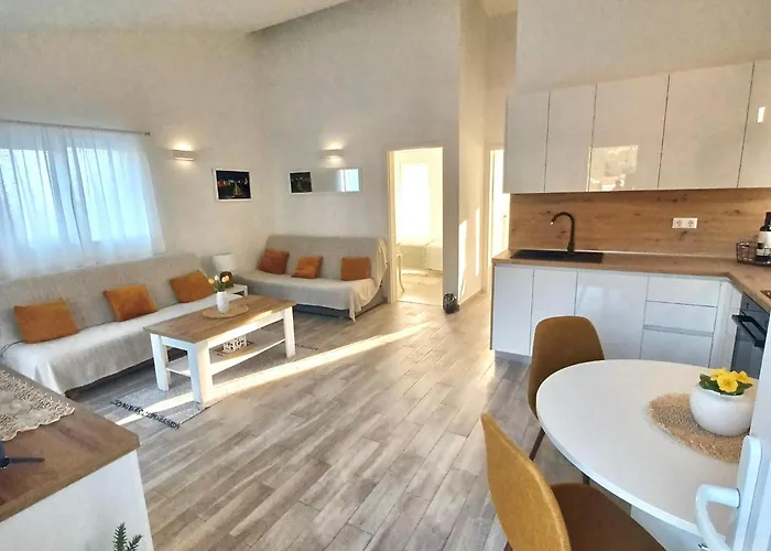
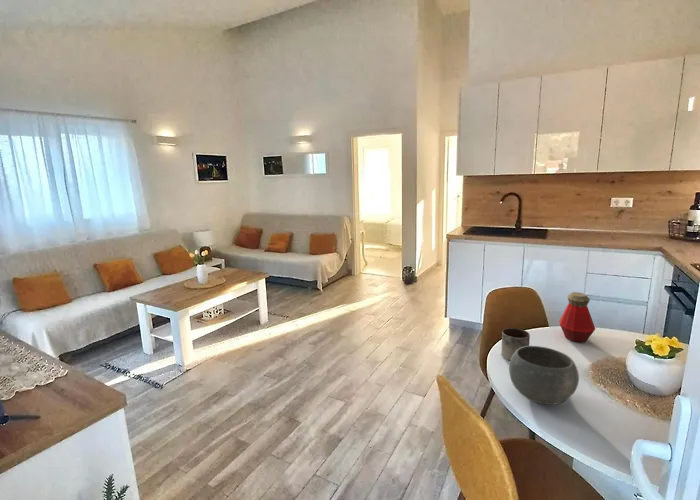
+ mug [500,327,531,361]
+ bowl [508,345,580,406]
+ bottle [558,291,596,344]
